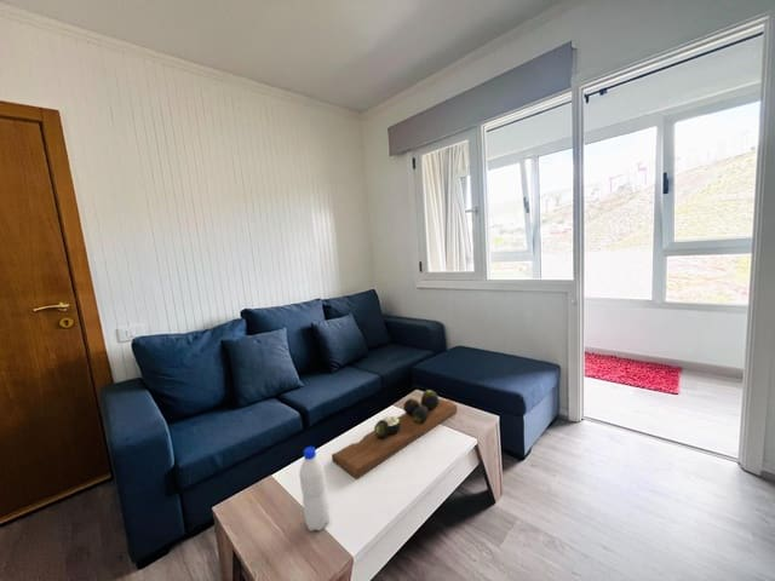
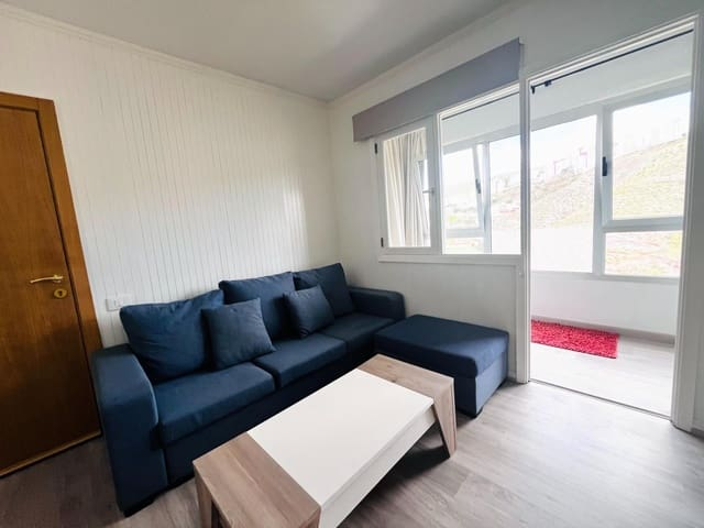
- water bottle [298,445,331,533]
- decorative tray [331,389,458,481]
